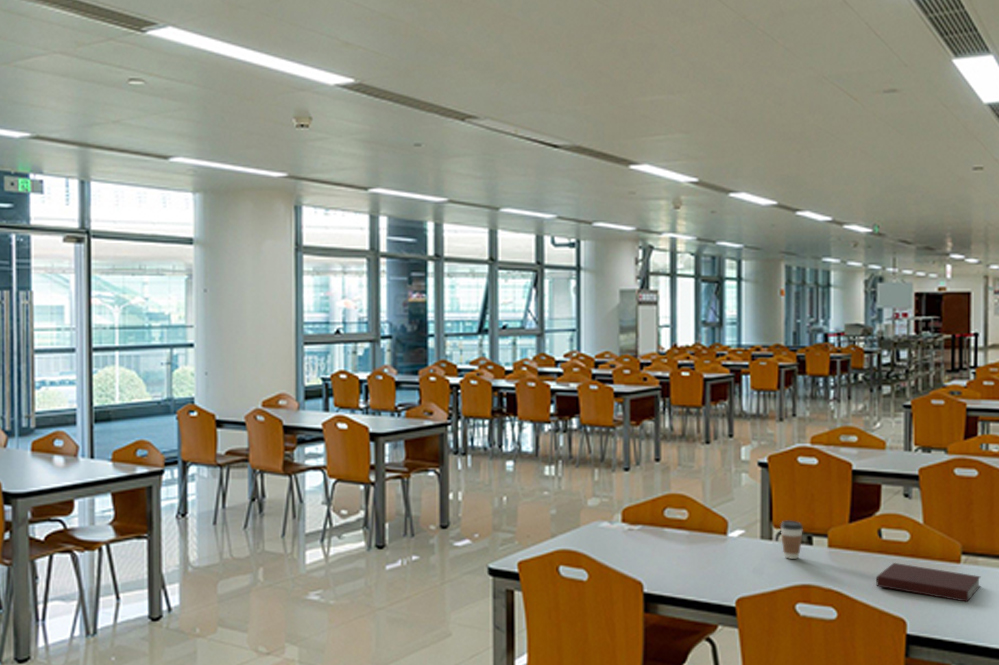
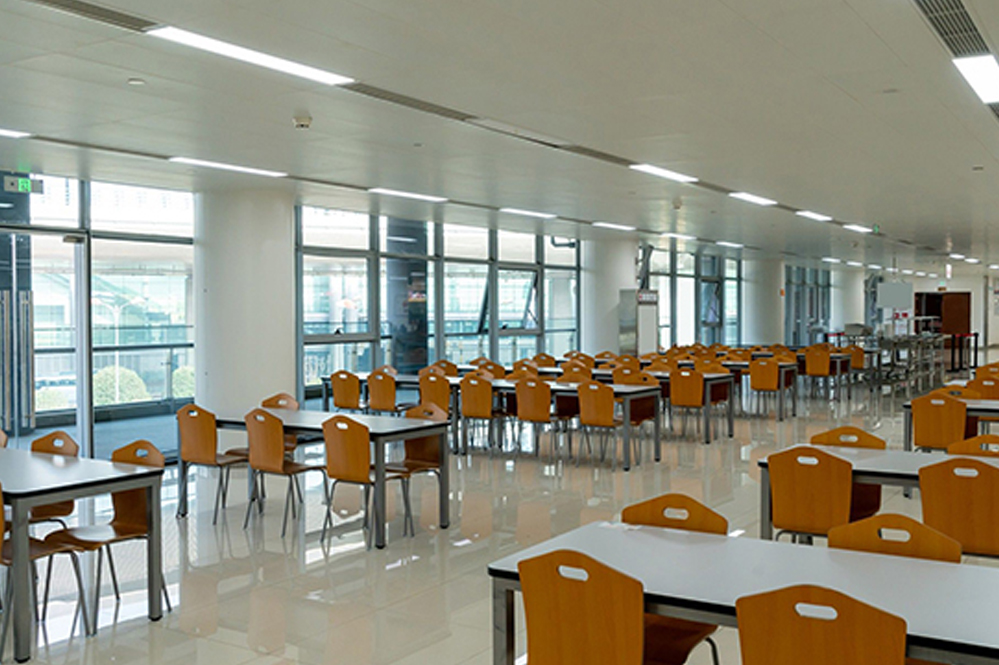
- coffee cup [780,519,804,560]
- notebook [876,562,981,603]
